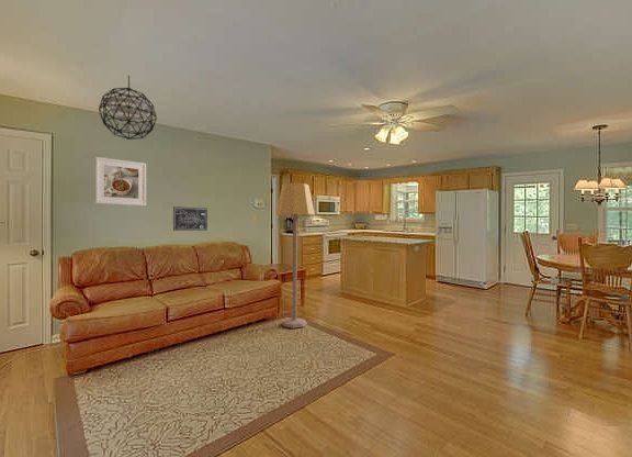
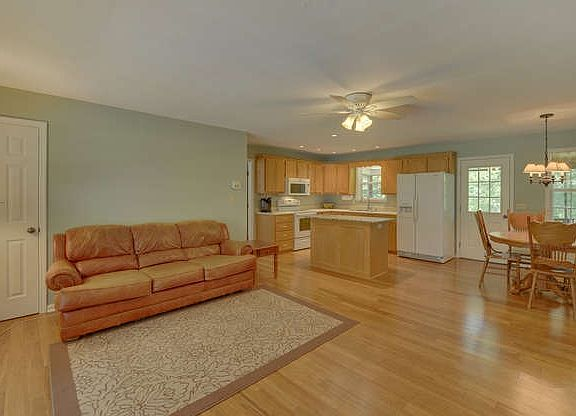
- lamp [275,182,316,328]
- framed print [94,156,147,207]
- pendant light [98,75,158,141]
- wall art [172,205,208,232]
